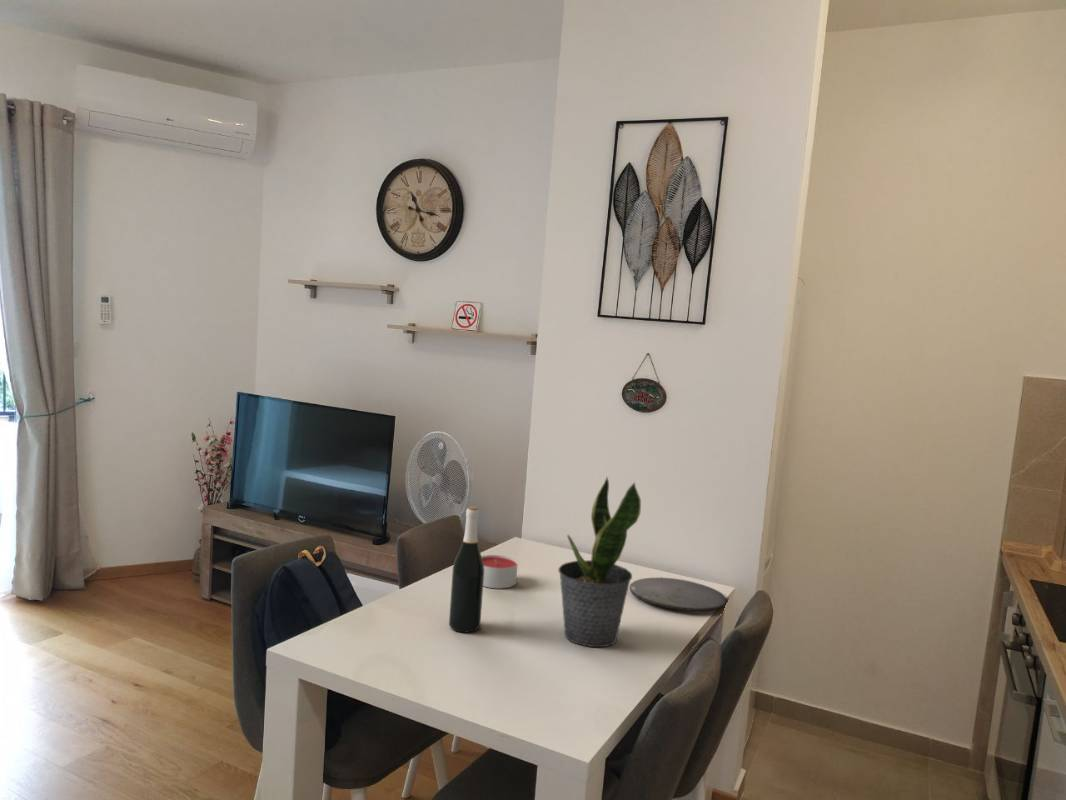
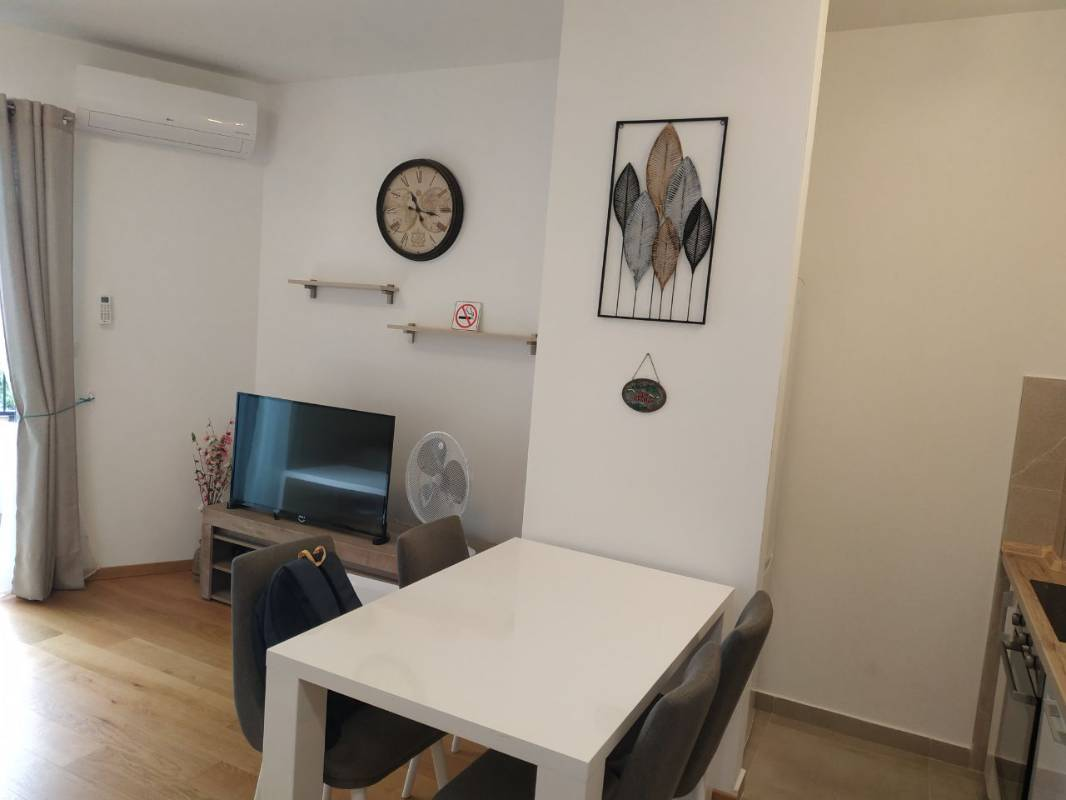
- candle [482,554,519,589]
- potted plant [557,476,642,648]
- wine bottle [448,505,484,633]
- plate [629,576,728,612]
